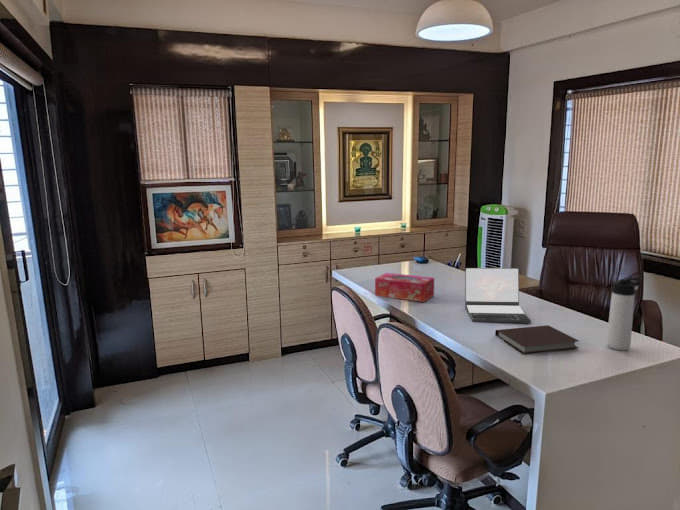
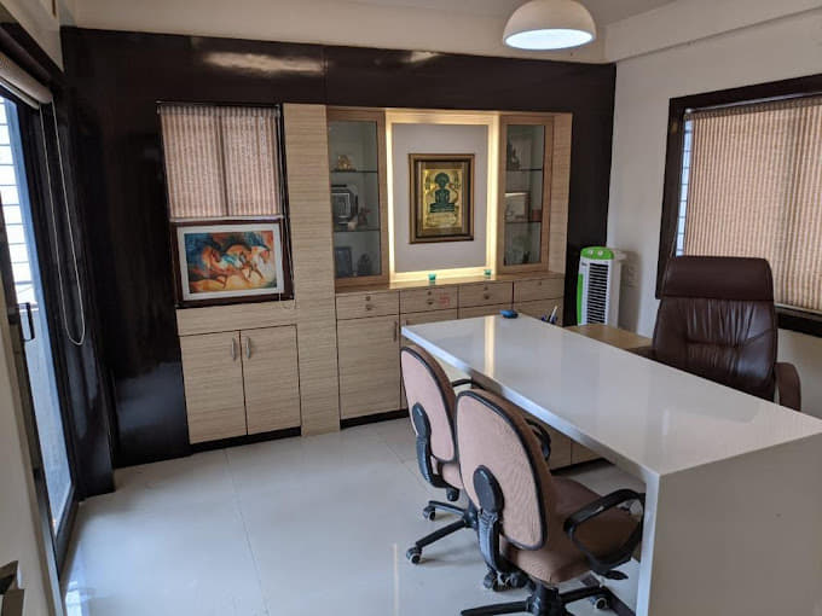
- thermos bottle [606,277,643,351]
- tissue box [374,272,435,303]
- notebook [494,324,580,355]
- laptop [464,267,532,324]
